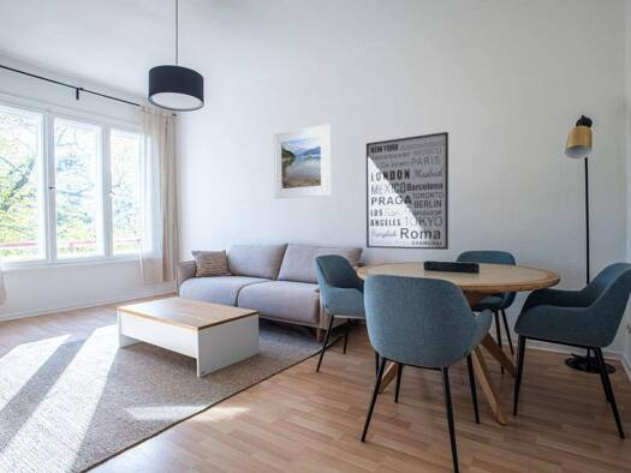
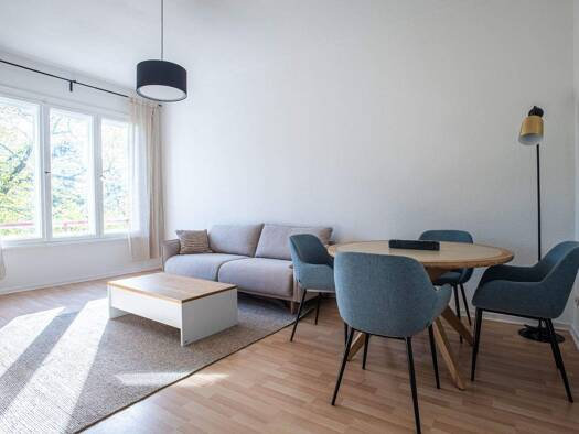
- wall art [365,131,450,251]
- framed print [273,122,332,200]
